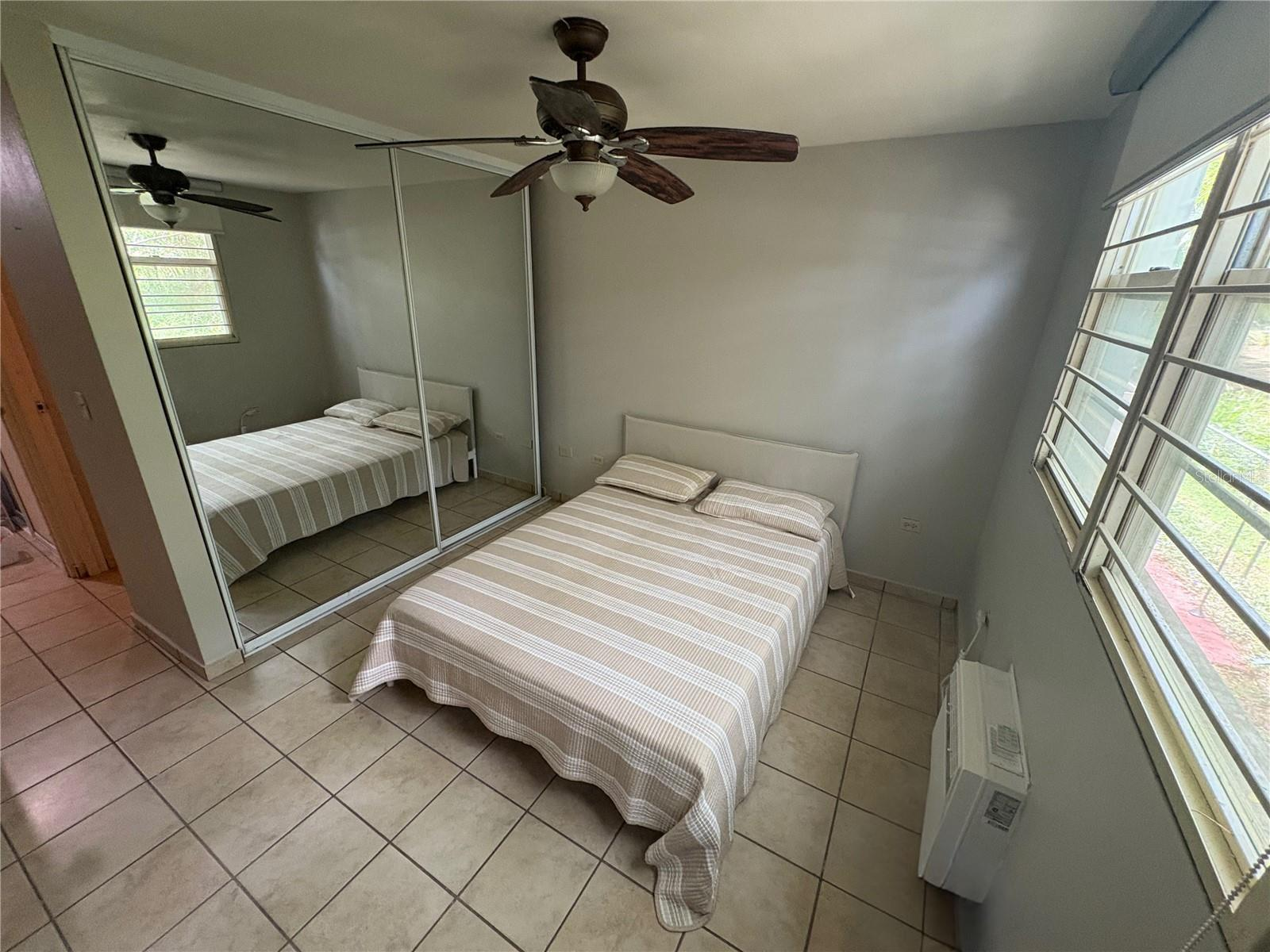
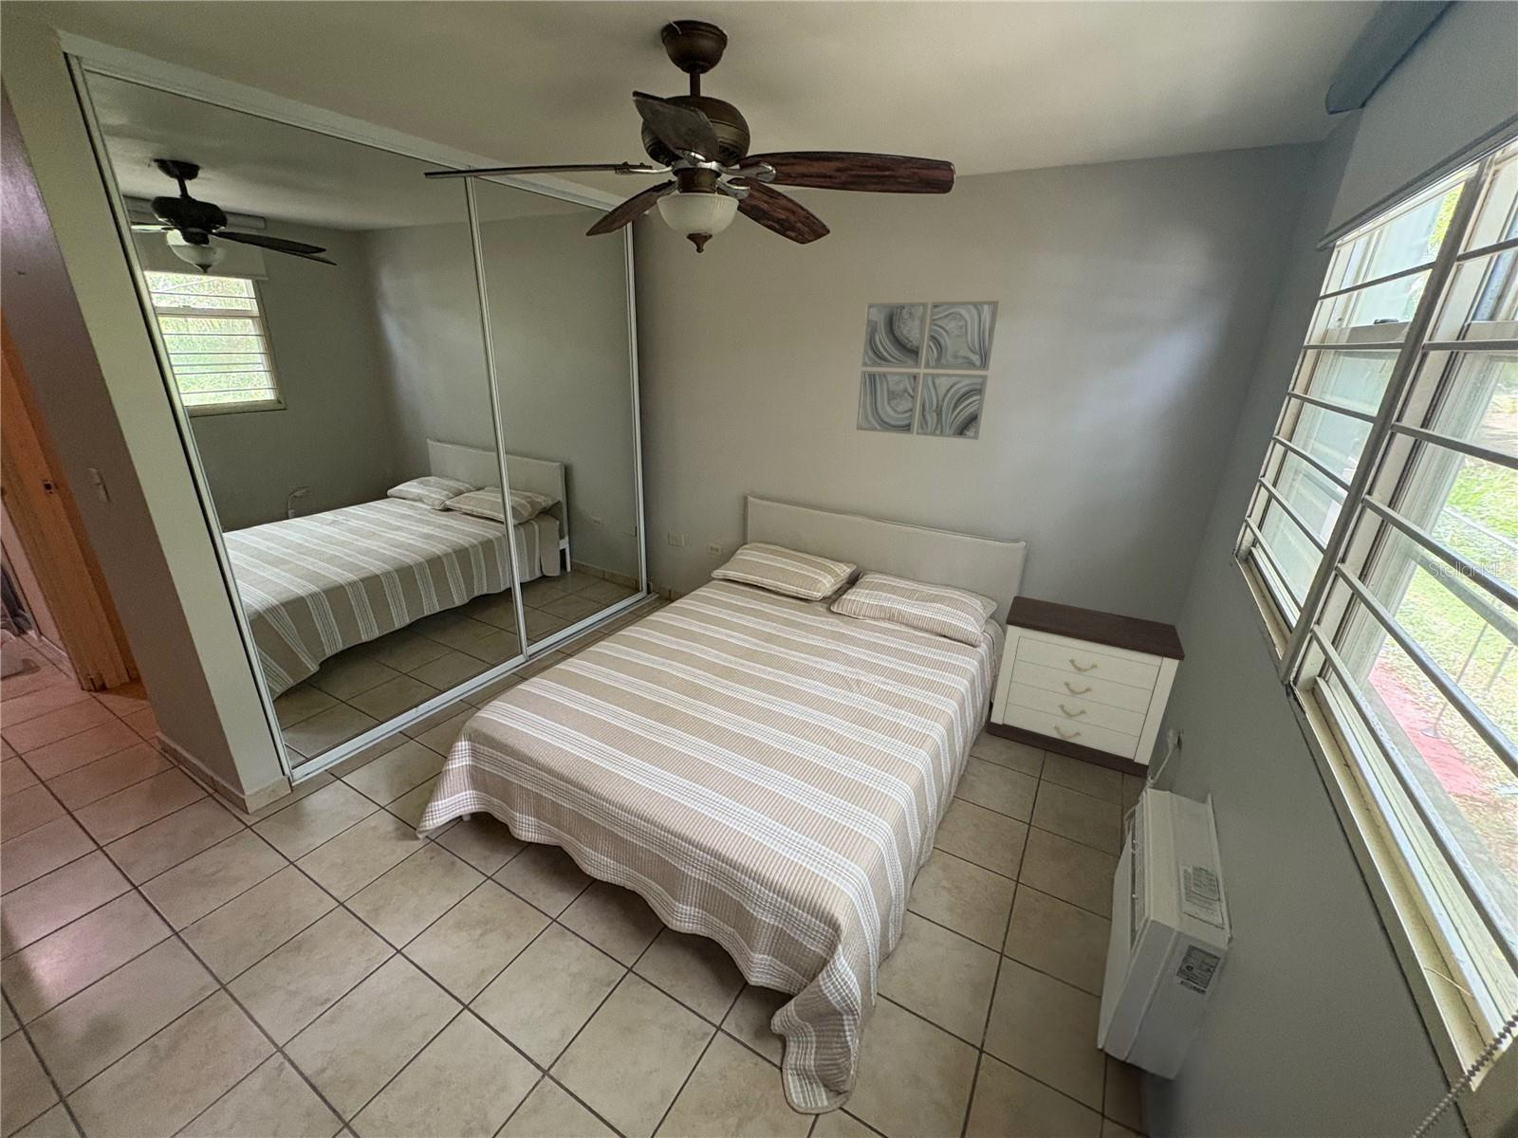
+ wall art [856,300,1000,441]
+ nightstand [985,594,1186,779]
